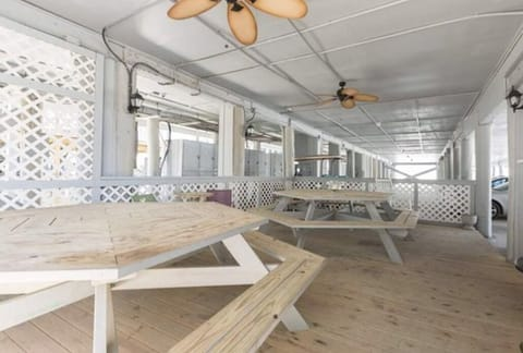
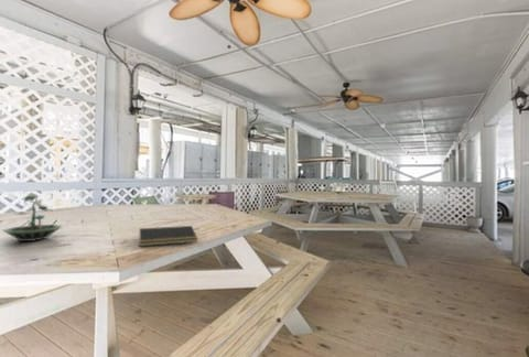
+ terrarium [1,193,64,242]
+ notepad [138,225,198,247]
